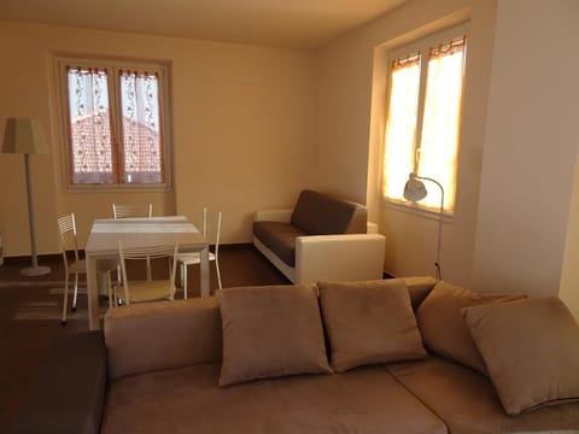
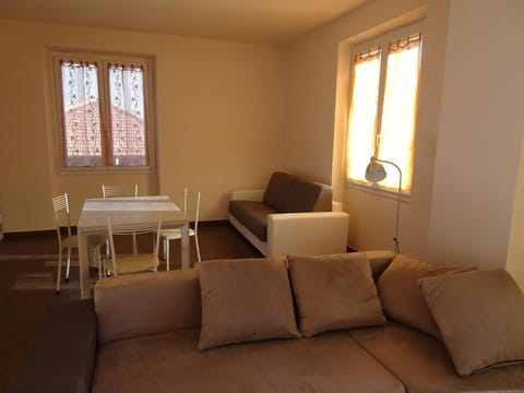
- lamp [0,117,52,277]
